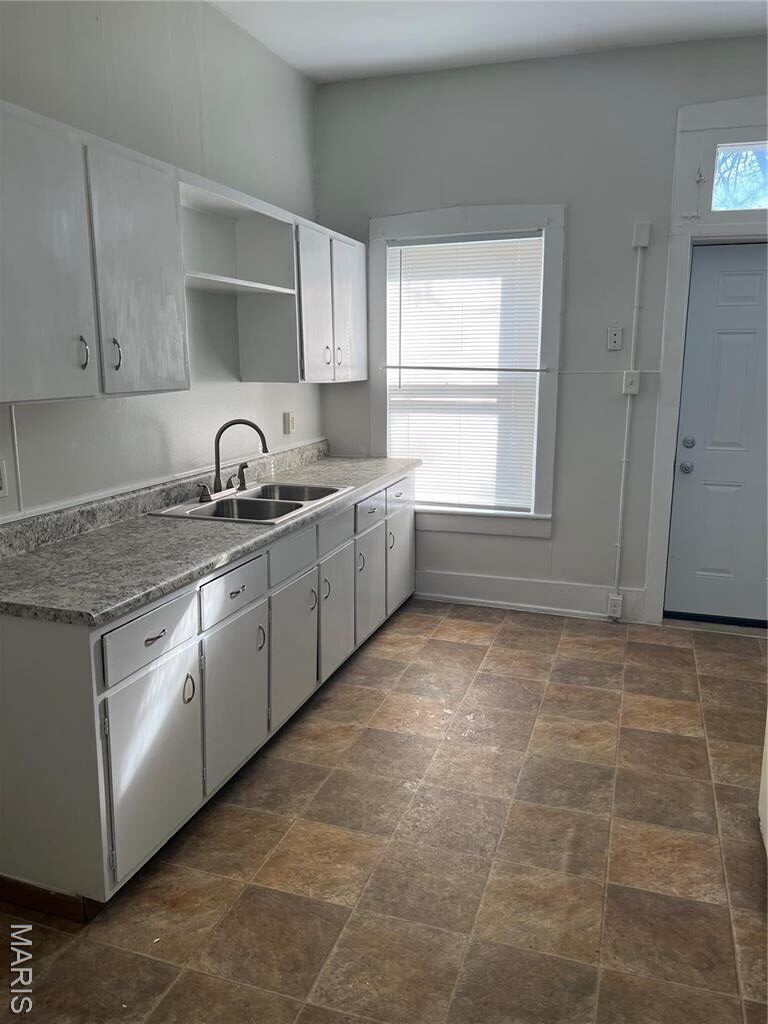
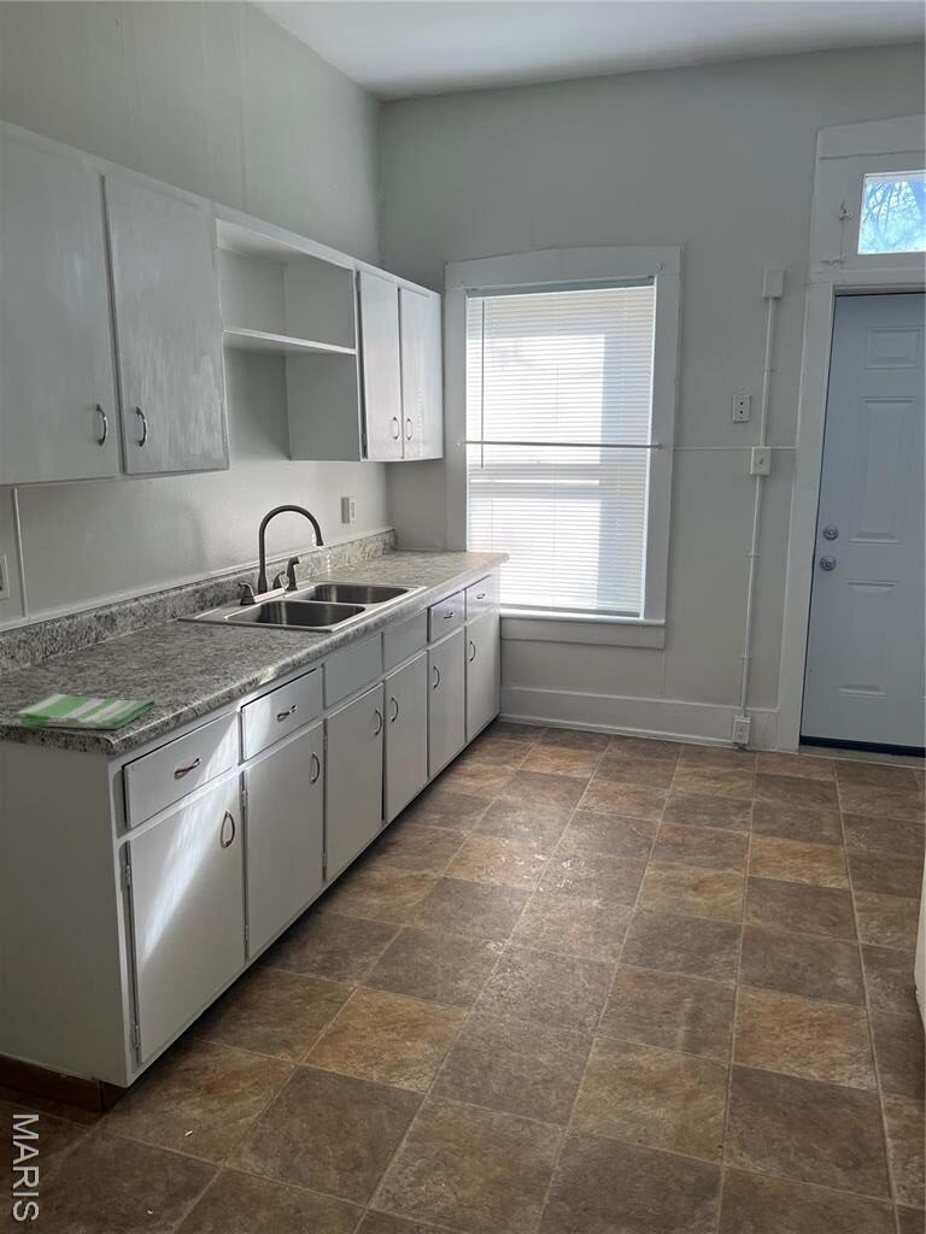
+ dish towel [10,692,157,730]
